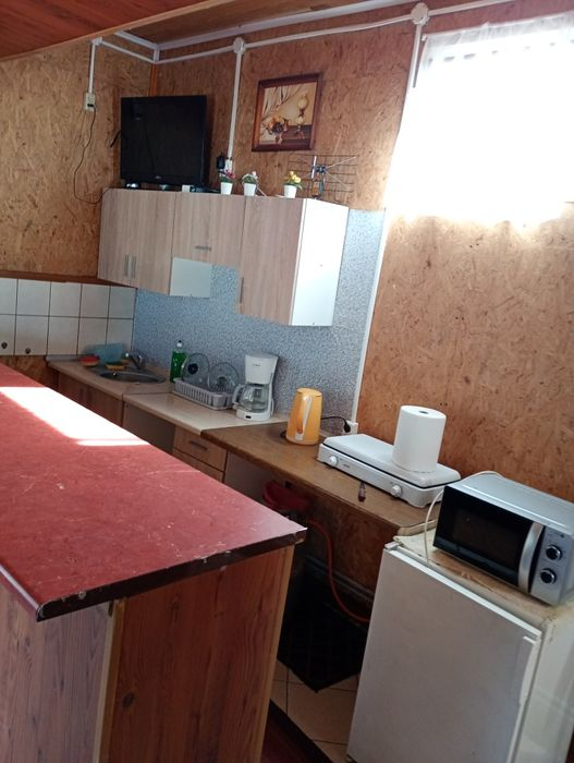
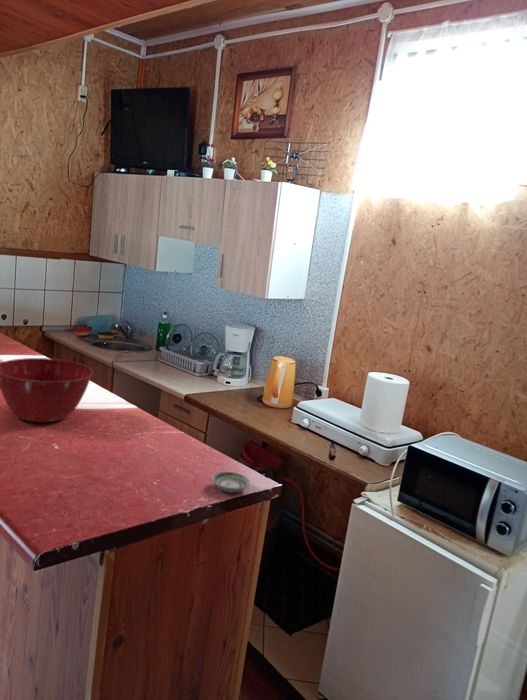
+ mixing bowl [0,357,94,424]
+ saucer [210,470,251,493]
